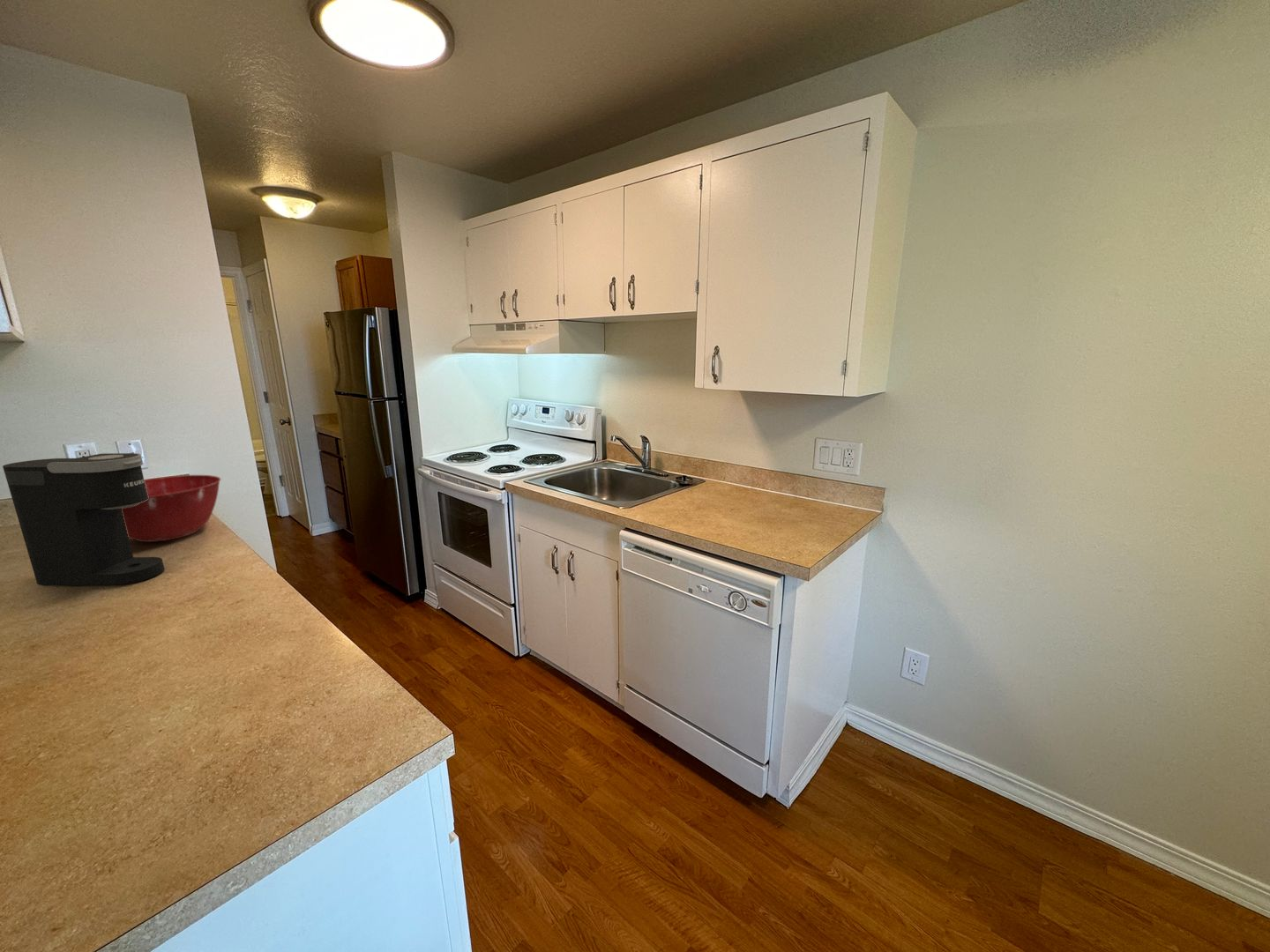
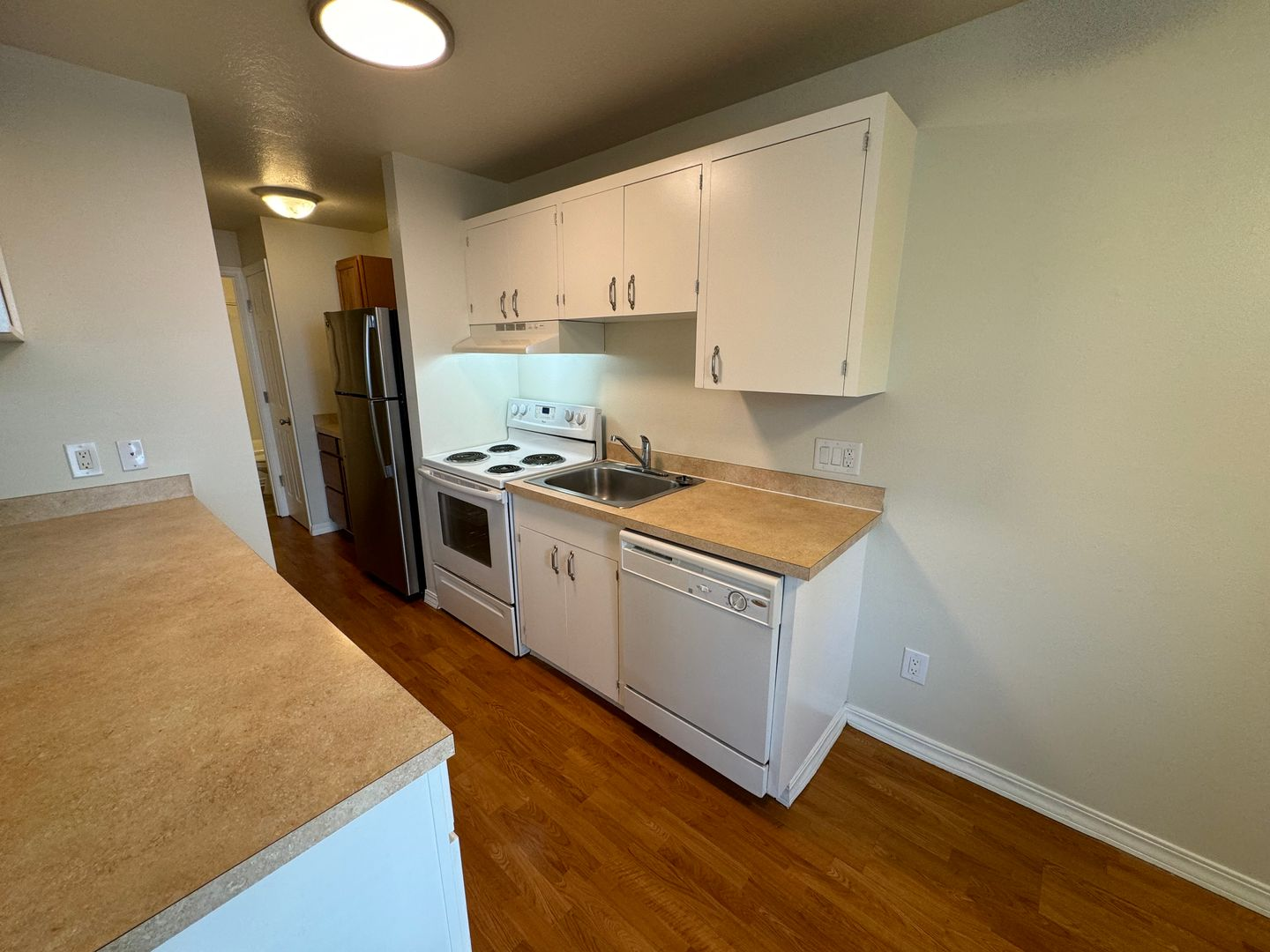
- mixing bowl [122,474,221,543]
- coffee maker [2,452,165,587]
